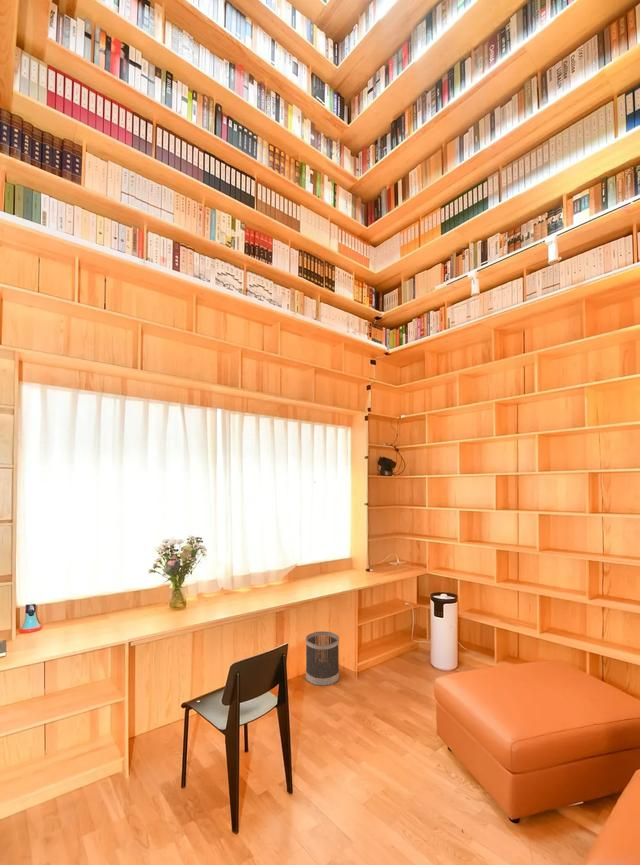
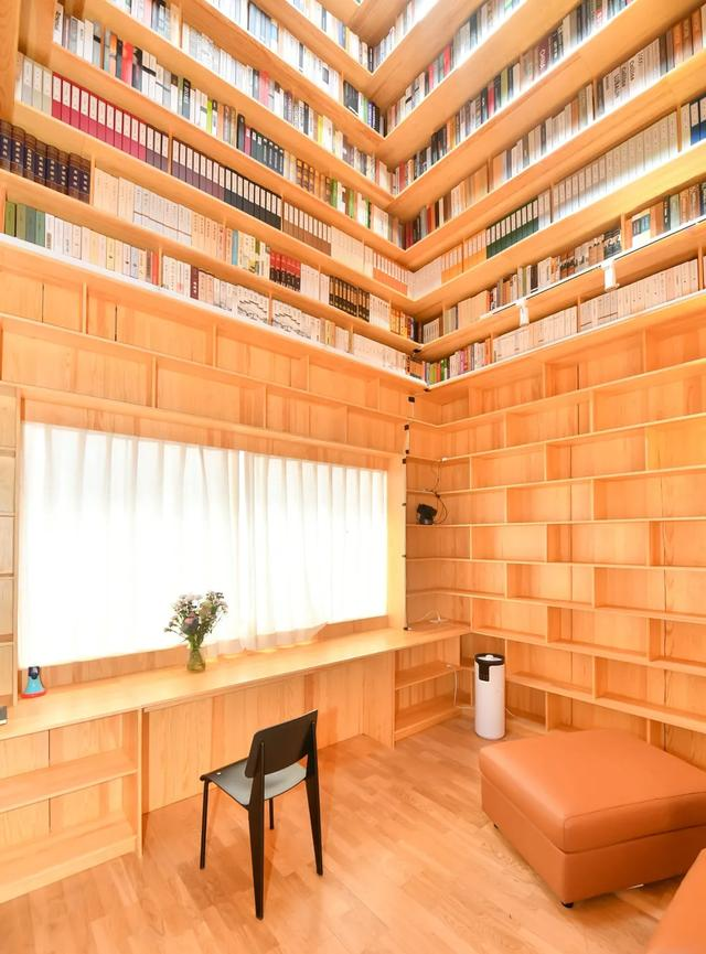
- wastebasket [305,630,340,687]
